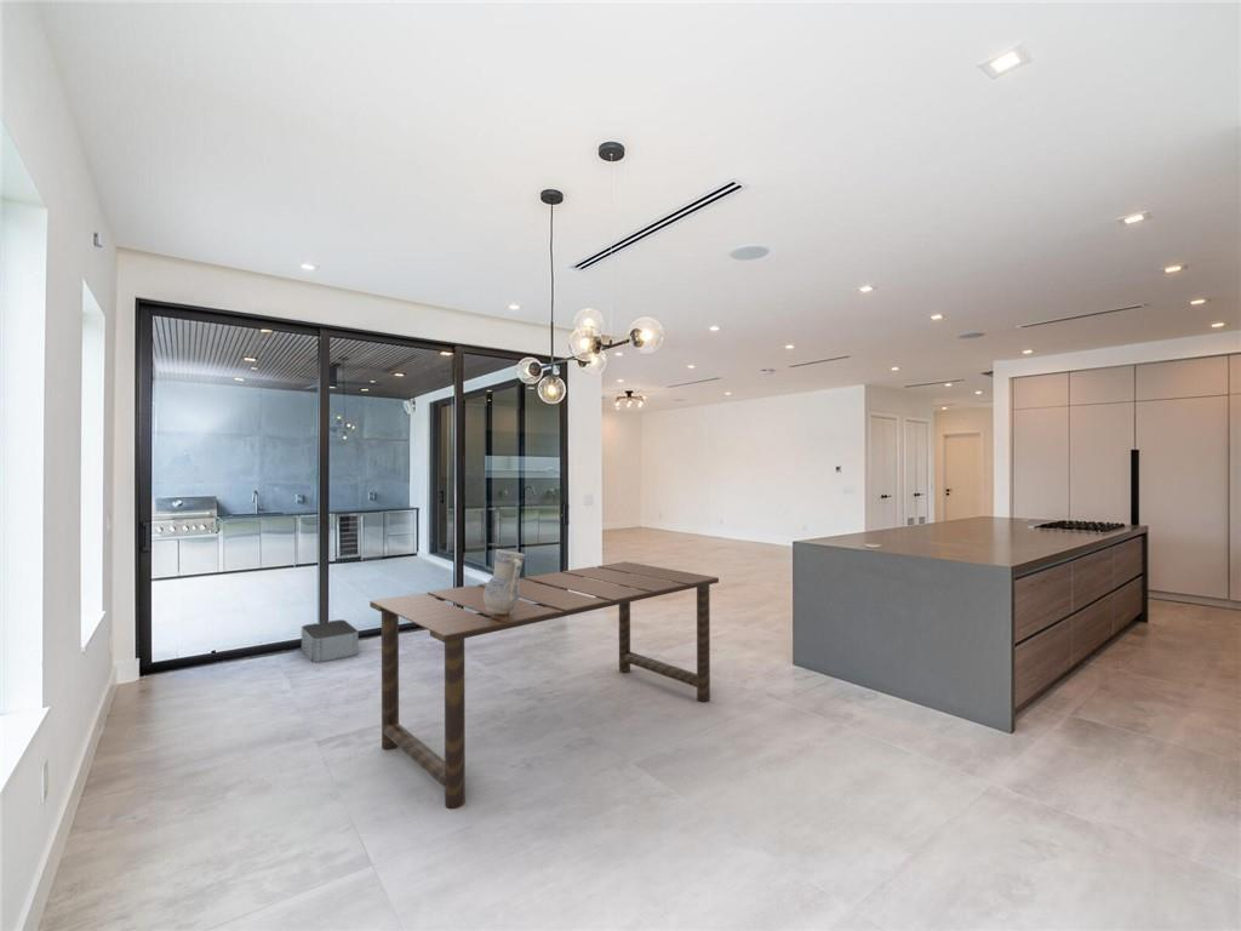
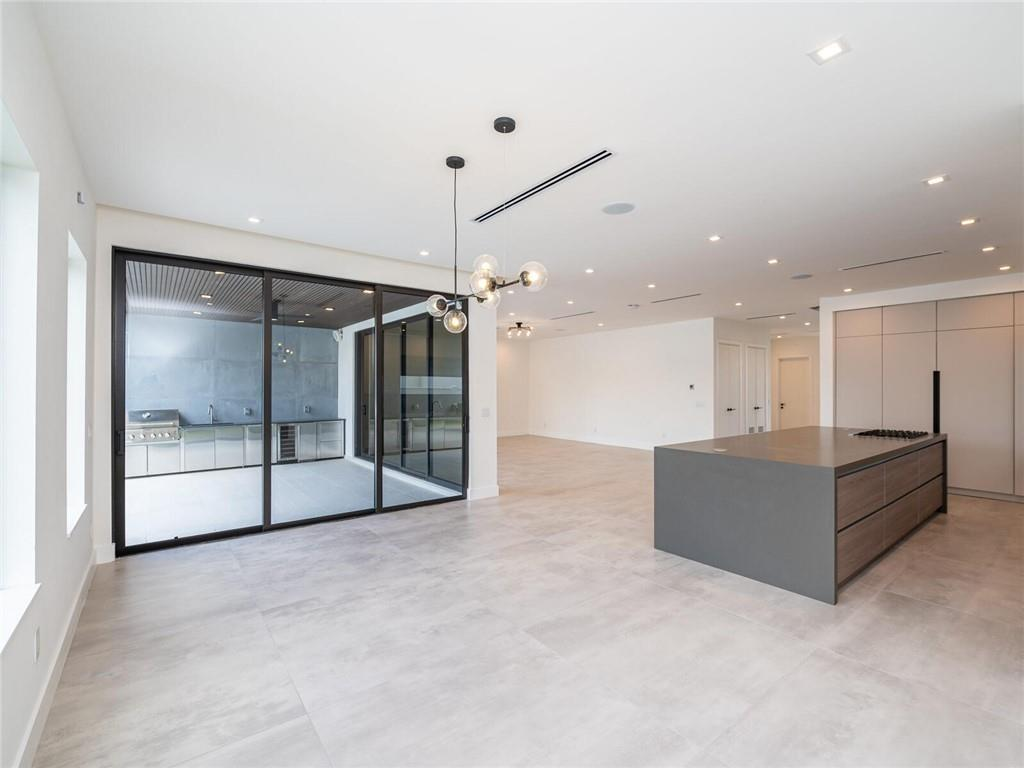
- dining table [368,560,720,810]
- storage bin [301,618,360,663]
- vase [484,548,526,615]
